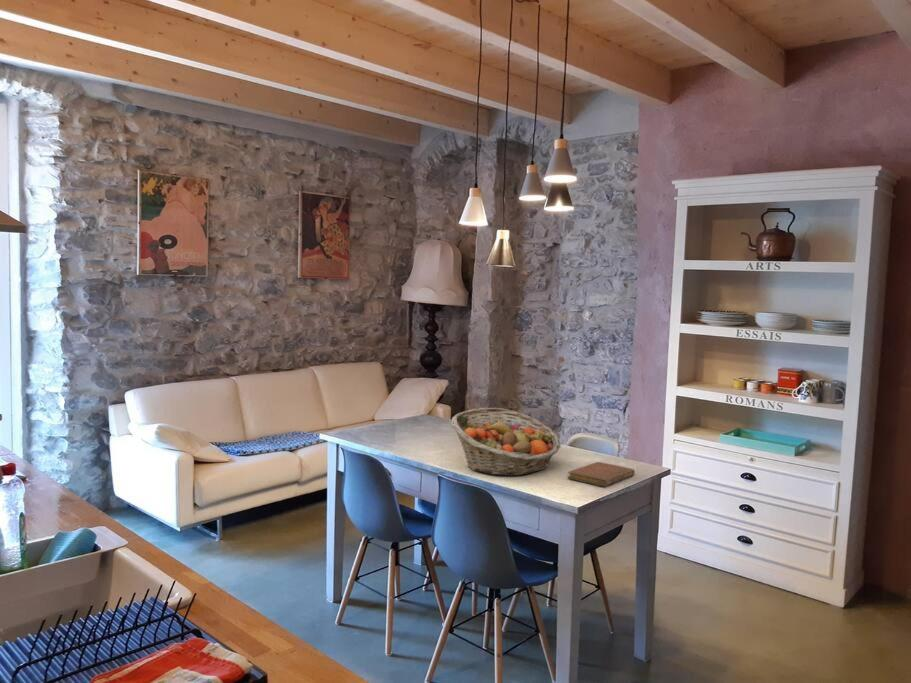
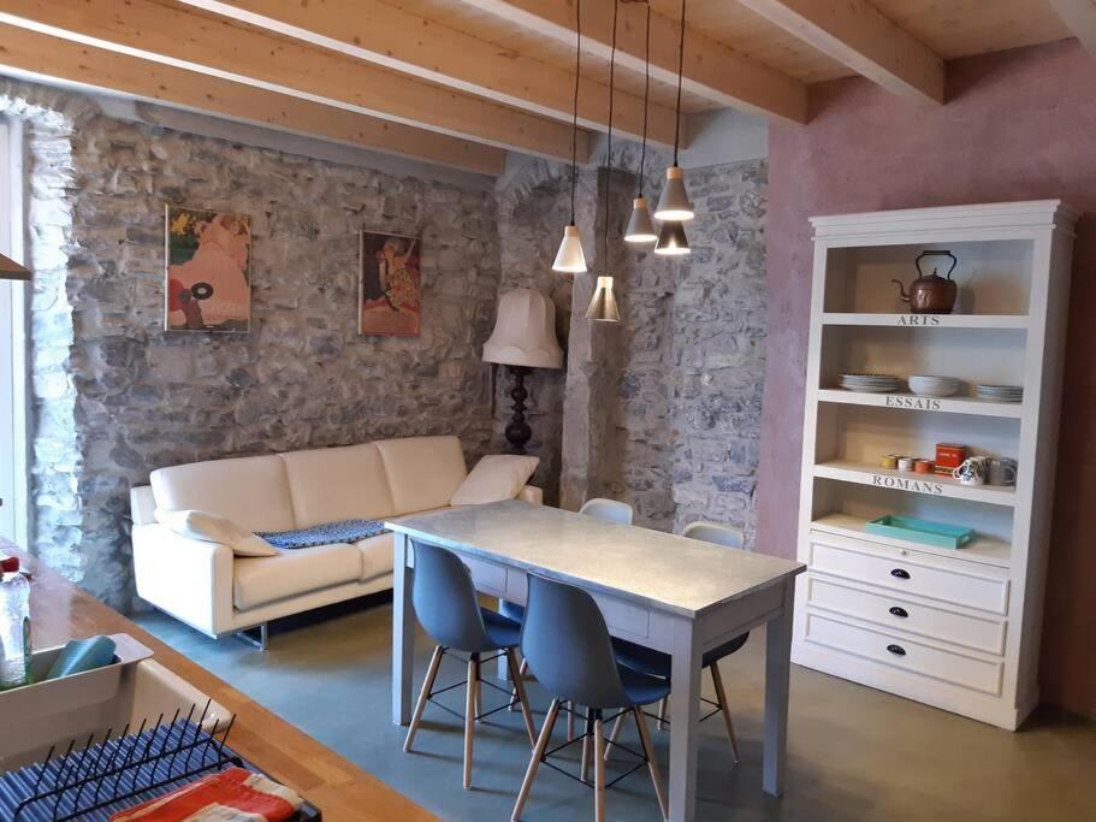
- fruit basket [450,407,562,477]
- notebook [567,461,636,488]
